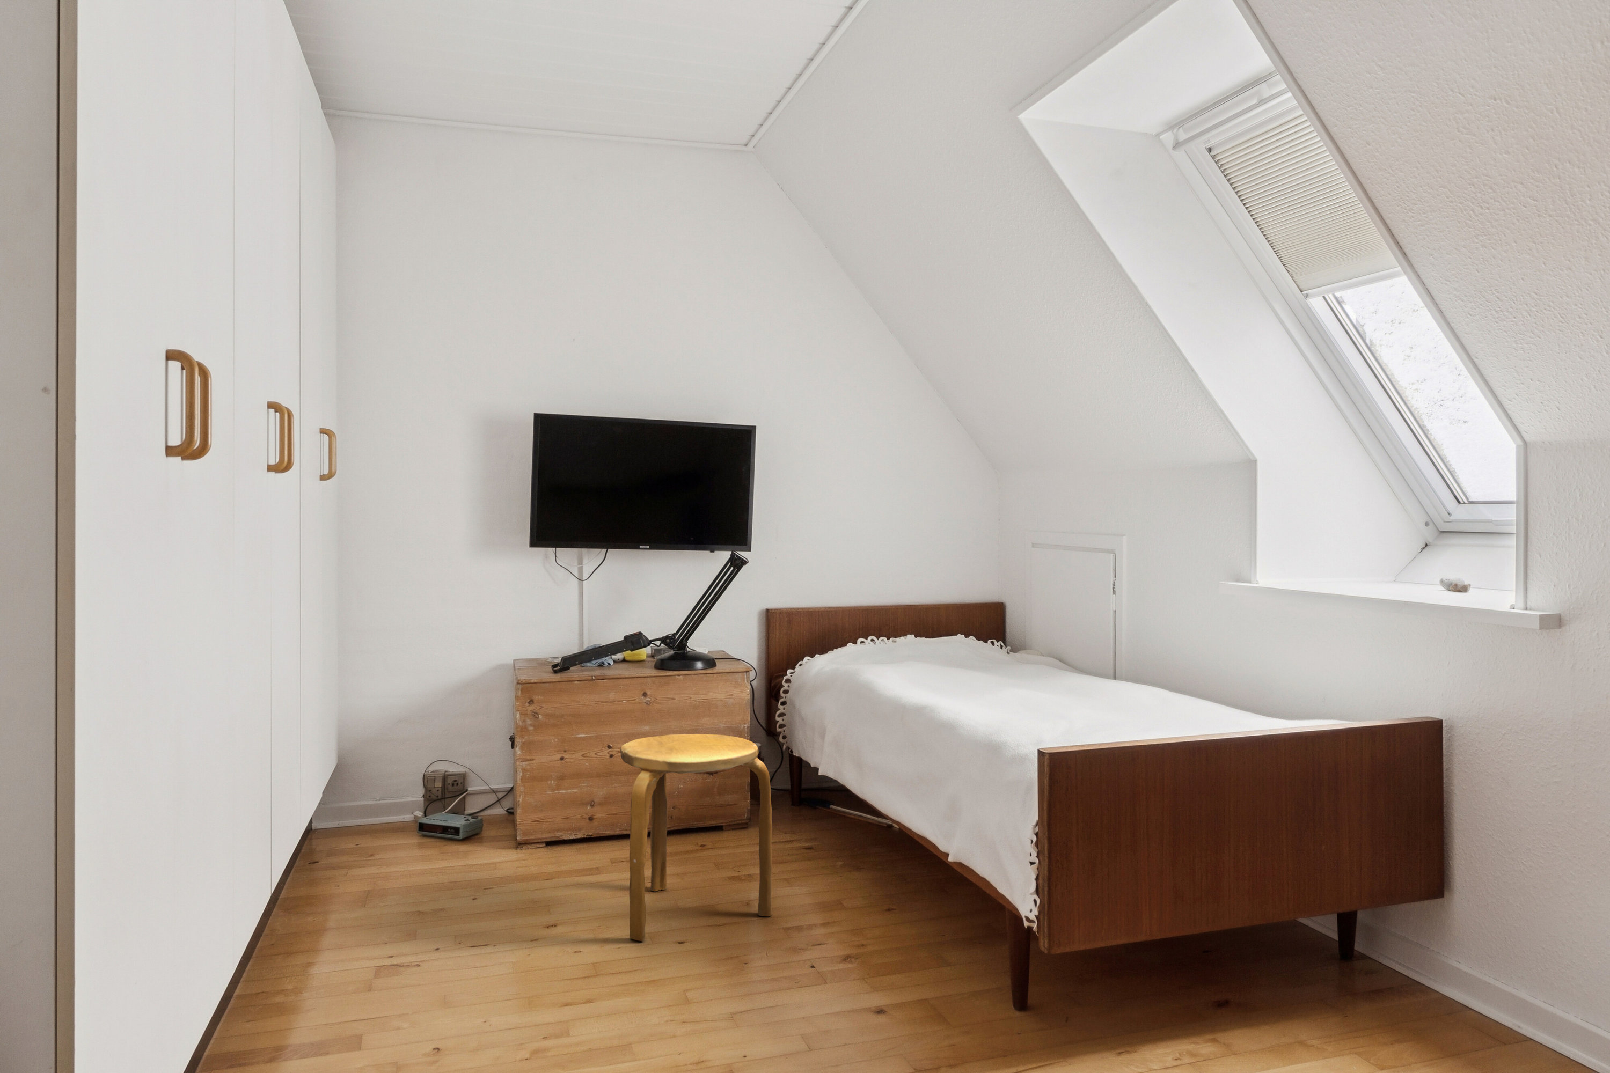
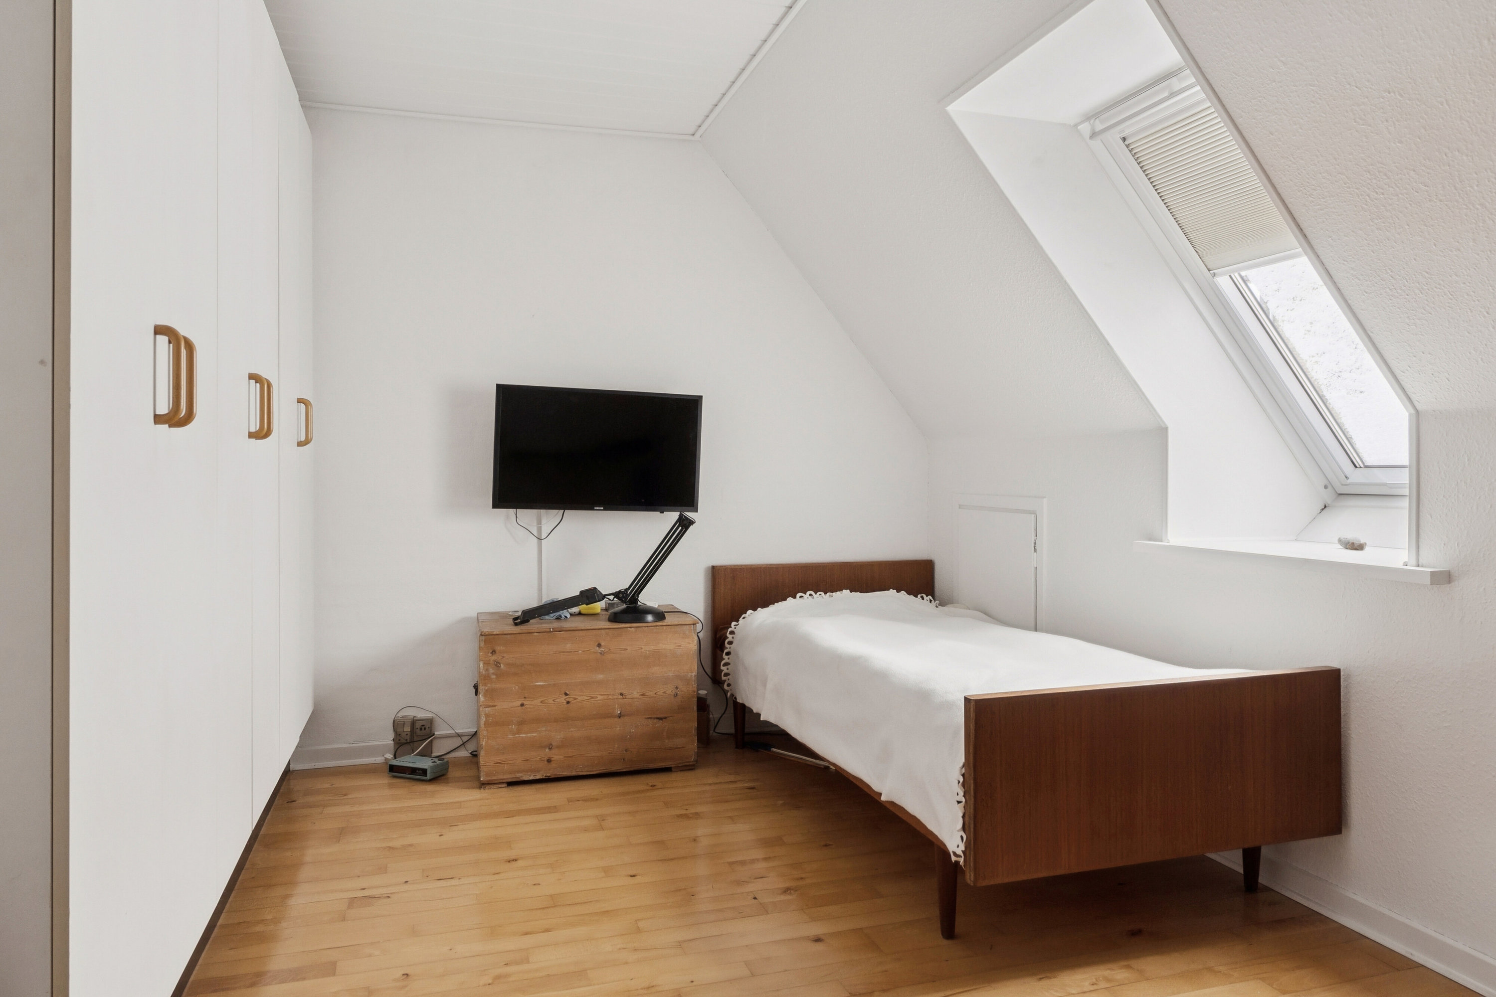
- stool [619,733,773,941]
